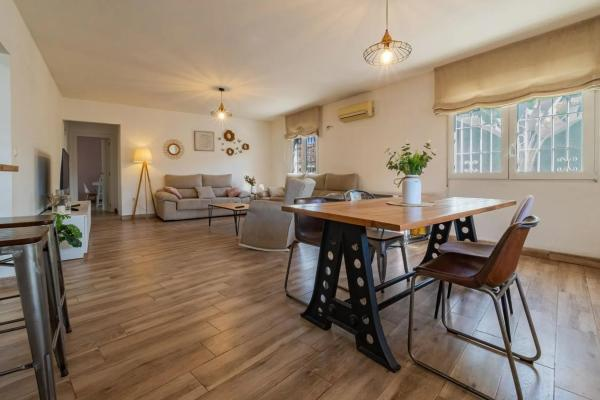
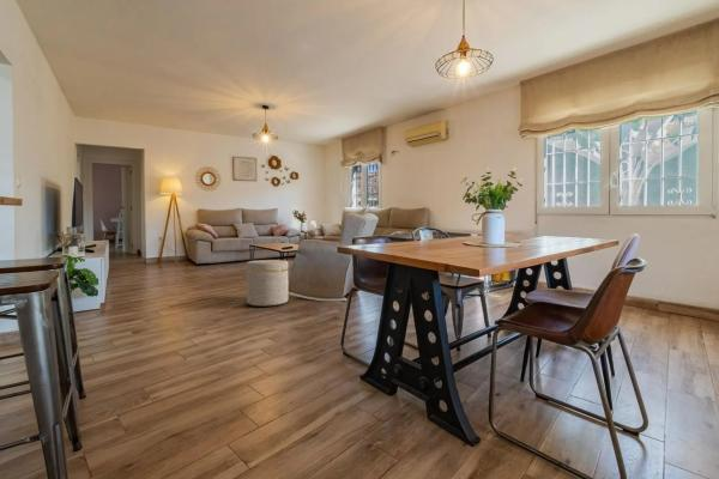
+ ottoman [246,259,290,307]
